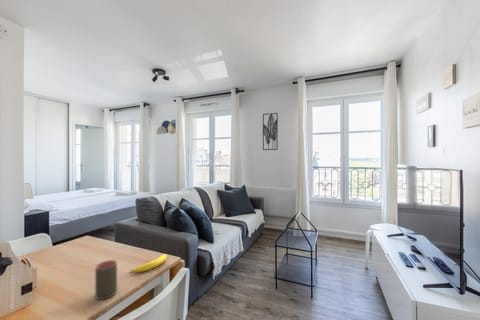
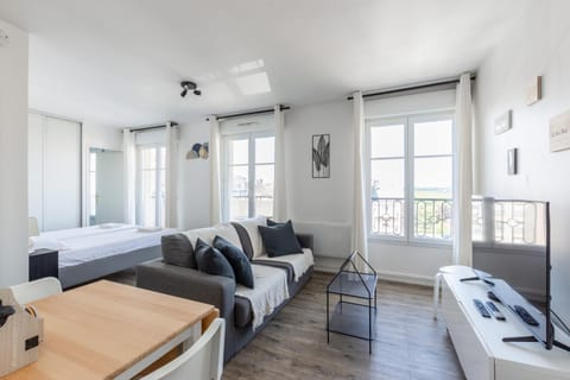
- banana [130,253,168,273]
- cup [94,259,118,301]
